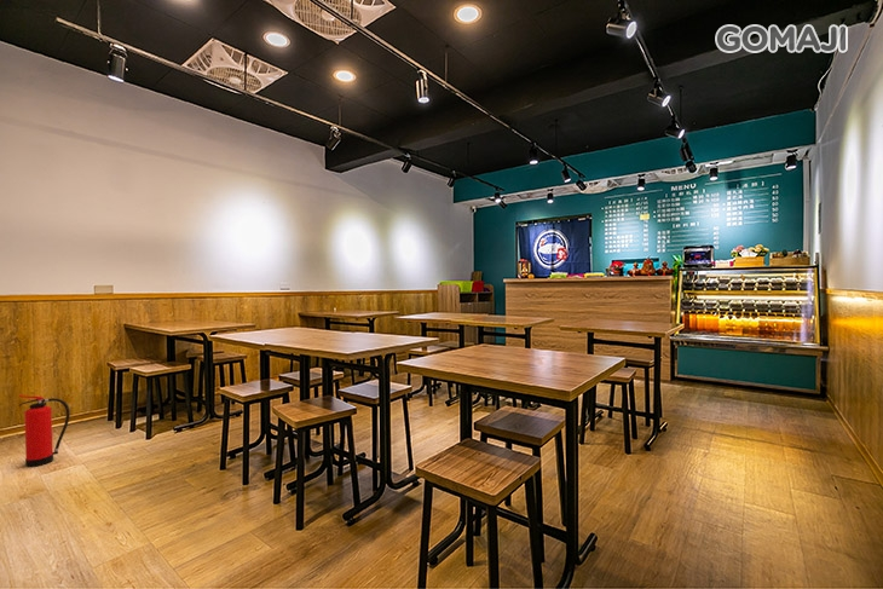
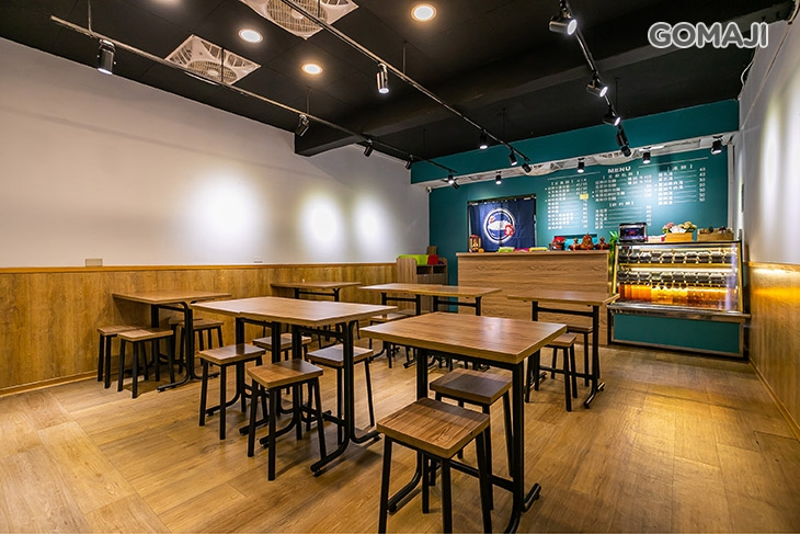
- fire extinguisher [18,394,71,468]
